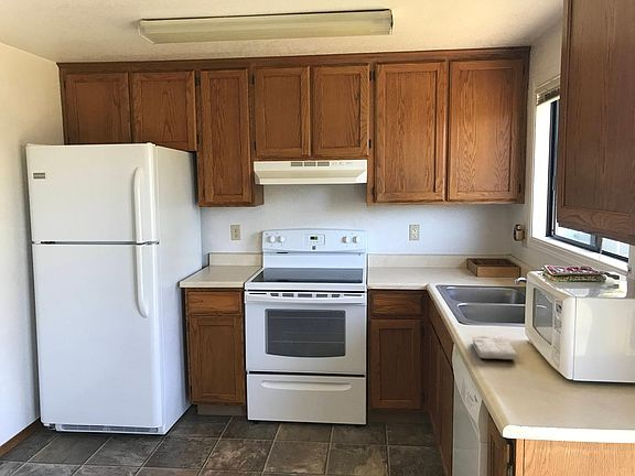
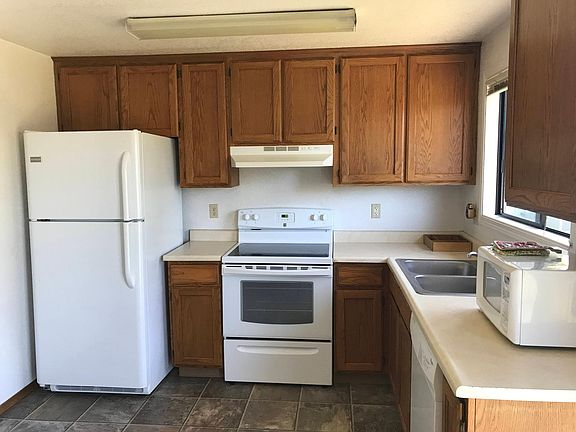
- washcloth [472,335,518,360]
